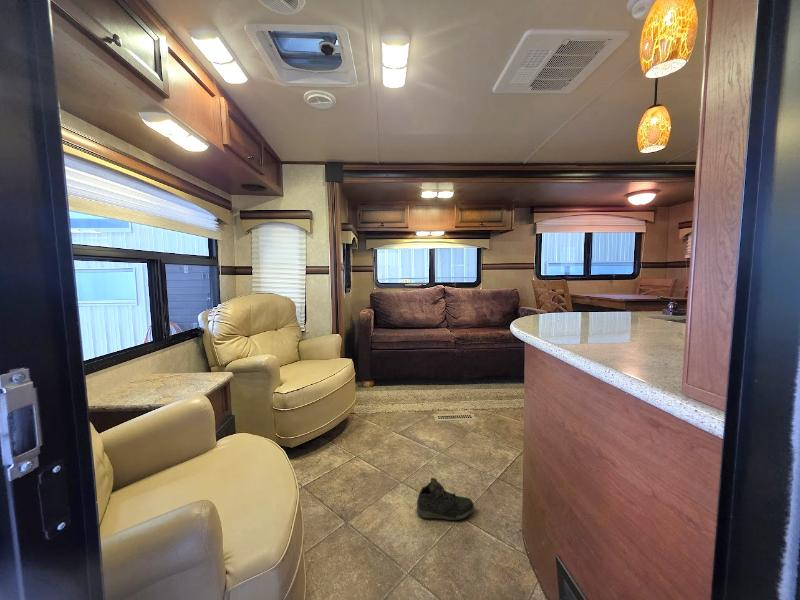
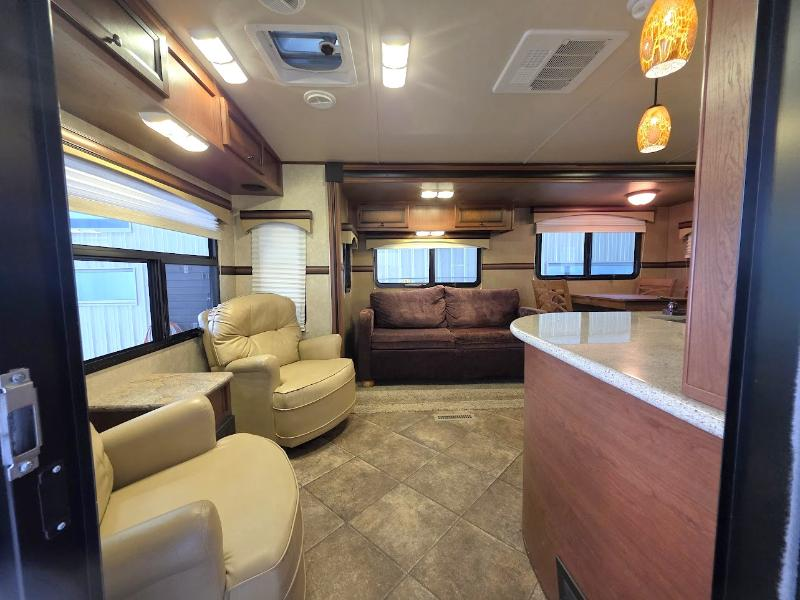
- sneaker [416,477,475,521]
